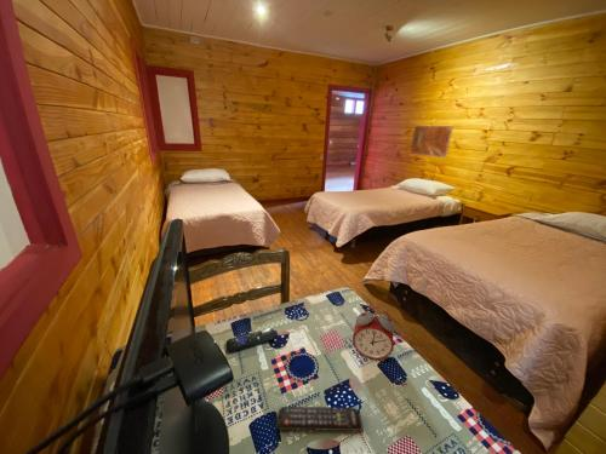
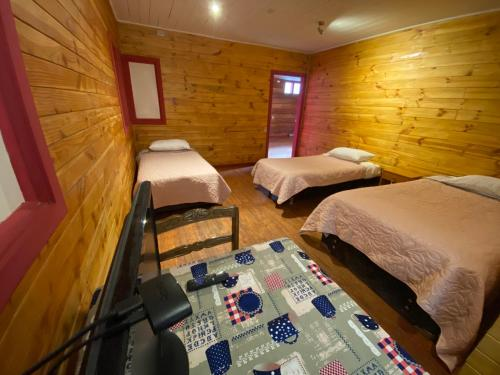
- remote control [275,406,365,432]
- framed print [408,125,454,159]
- alarm clock [351,306,396,362]
